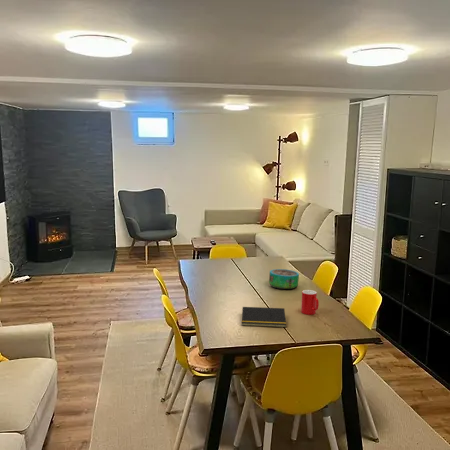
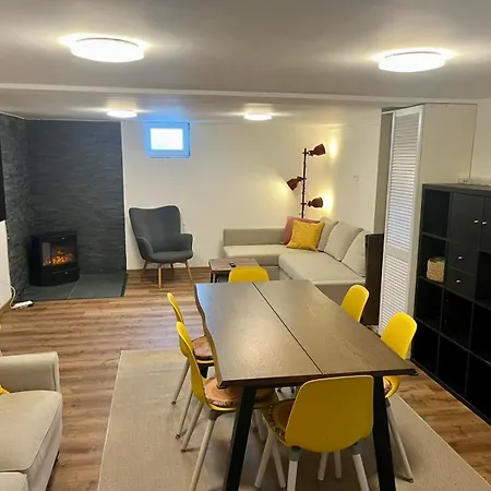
- cup [300,289,320,316]
- notepad [241,306,287,328]
- decorative bowl [268,268,300,290]
